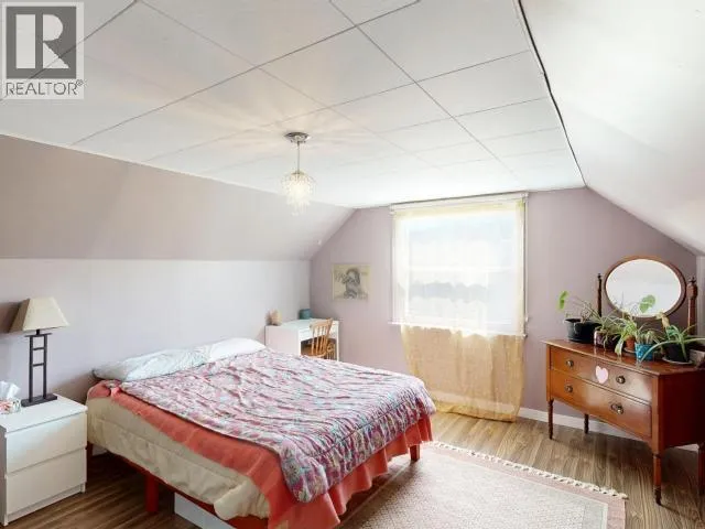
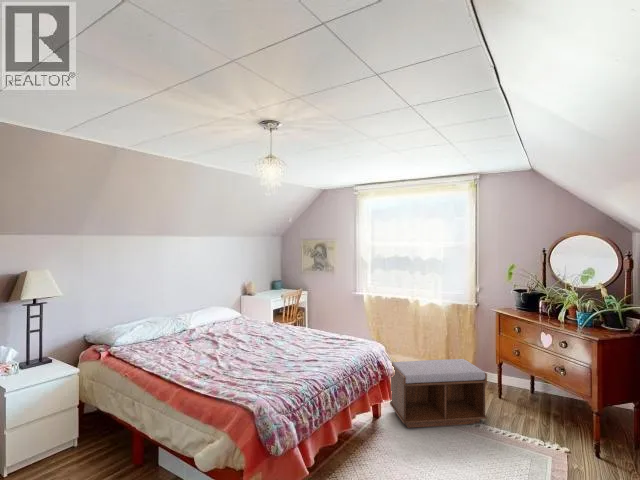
+ bench [389,358,488,429]
